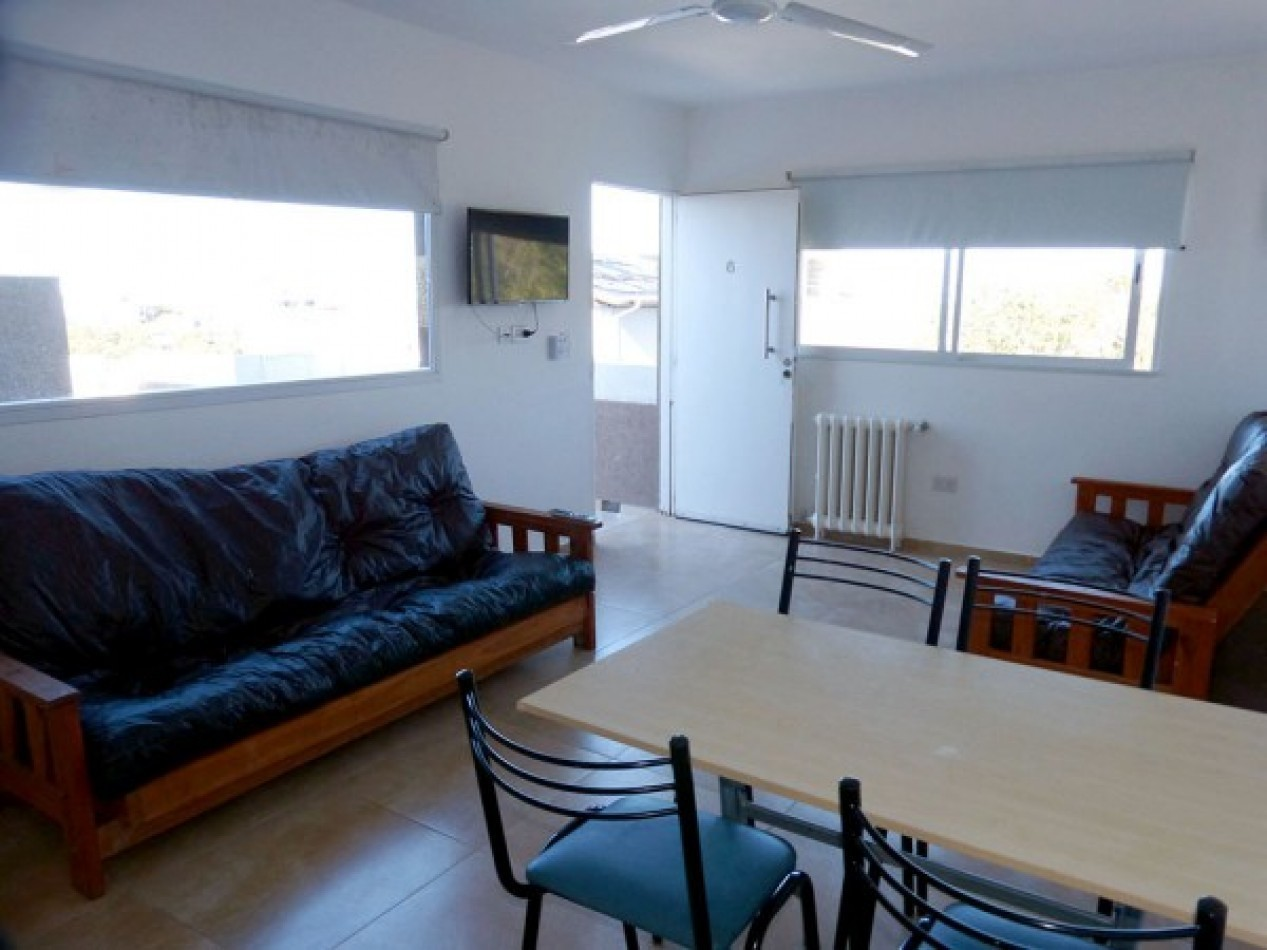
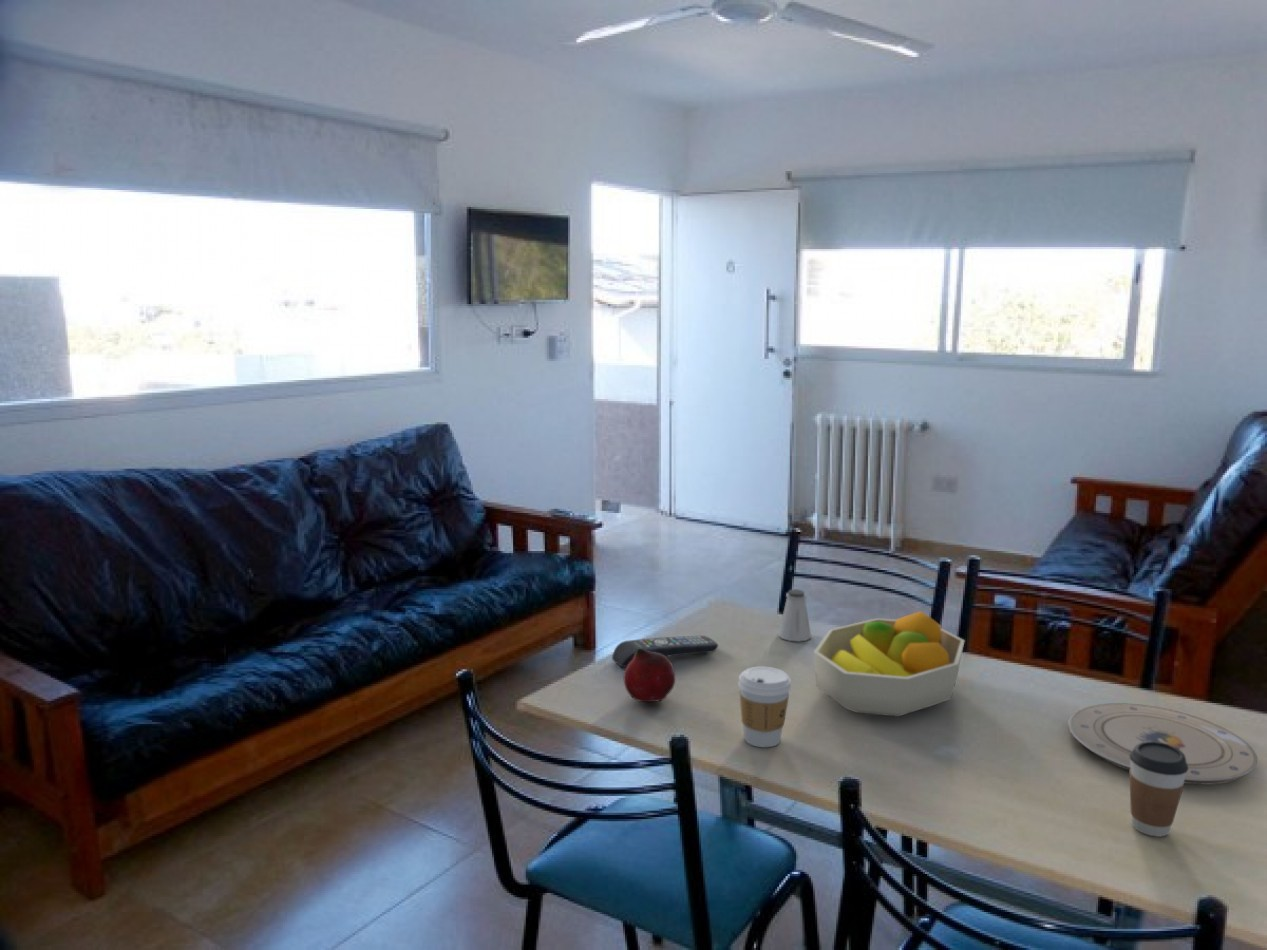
+ coffee cup [1129,741,1188,838]
+ remote control [611,635,719,668]
+ fruit [622,648,676,703]
+ fruit bowl [813,610,966,718]
+ coffee cup [737,666,792,748]
+ saltshaker [777,588,812,642]
+ plate [1067,702,1258,785]
